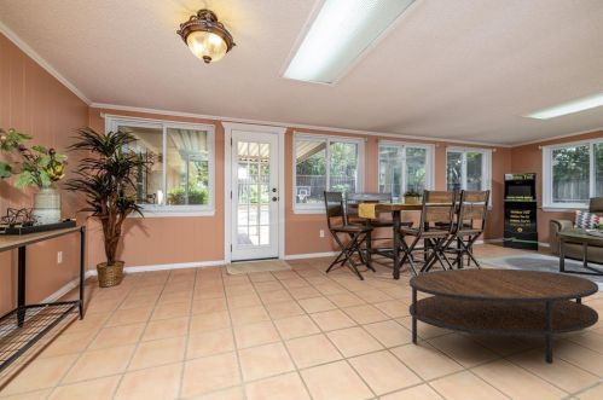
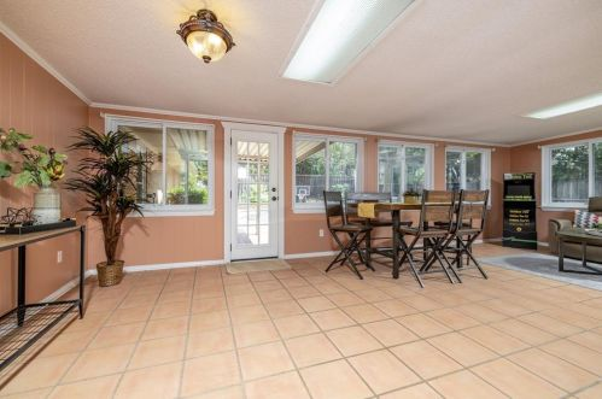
- coffee table [408,267,599,365]
